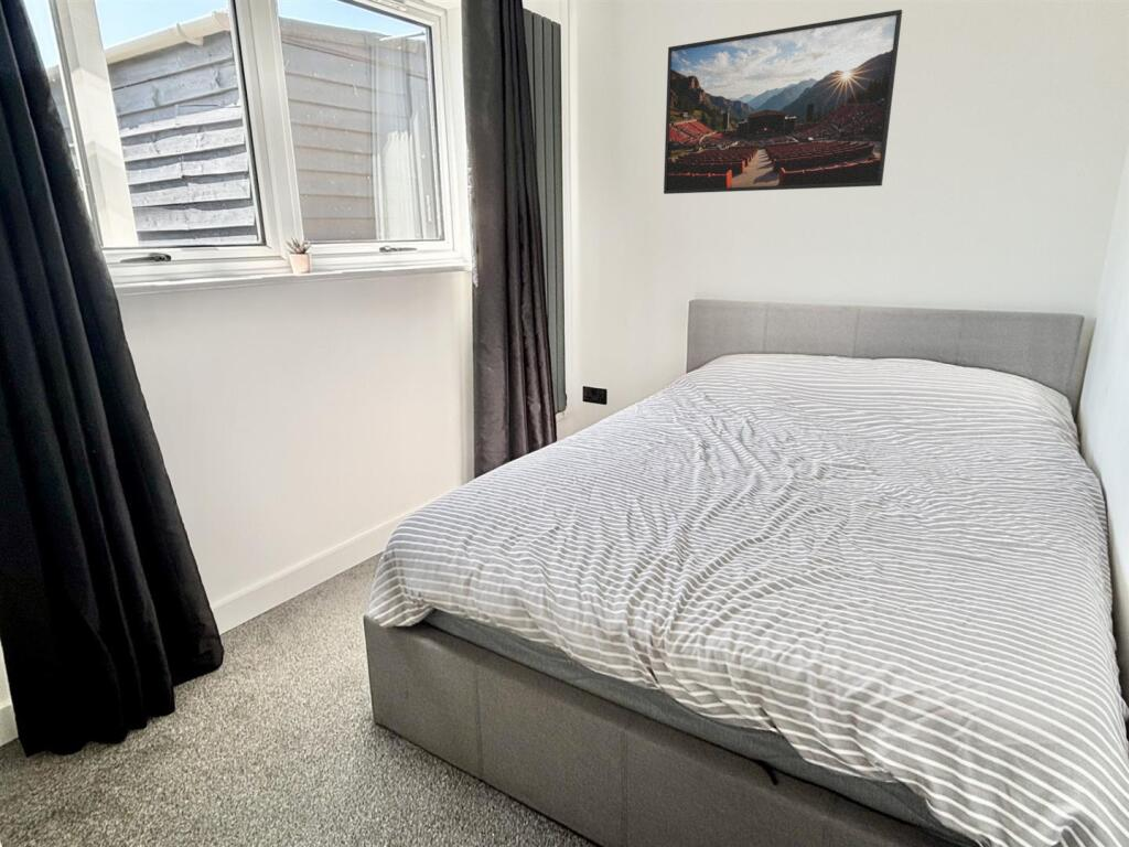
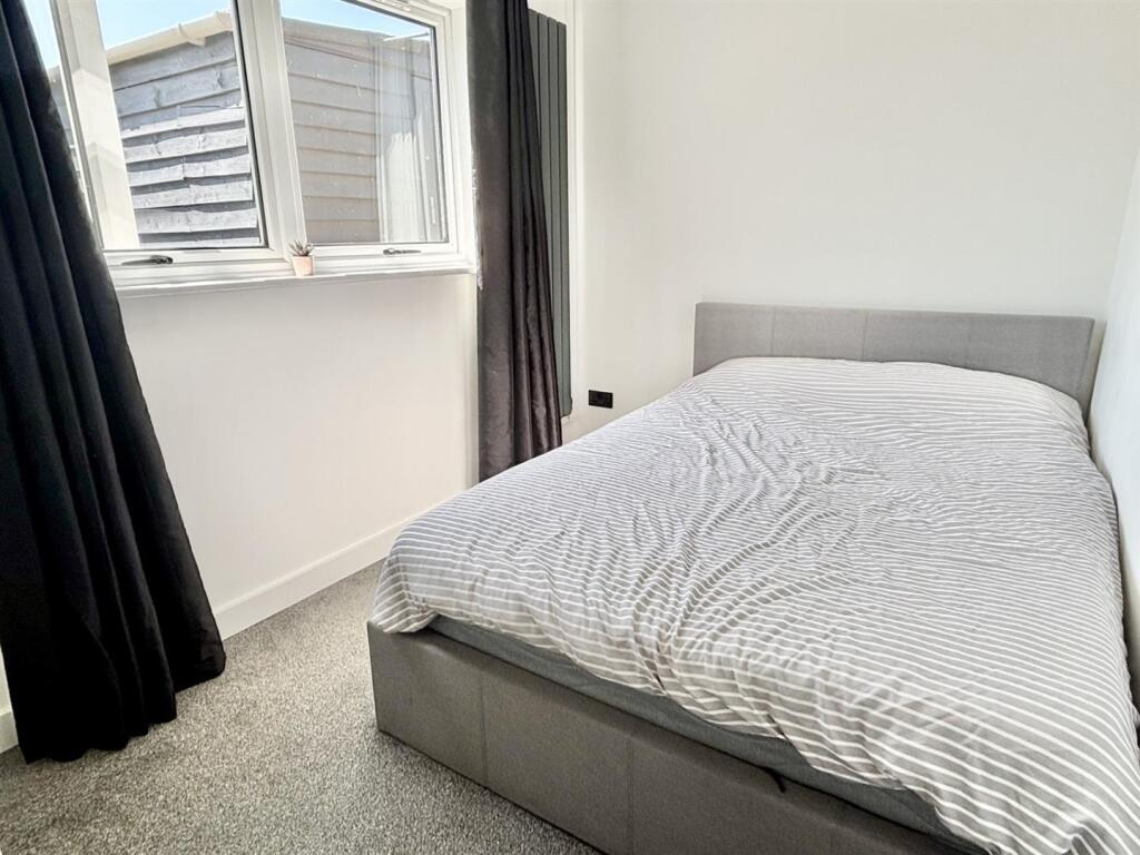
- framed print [663,9,903,195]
